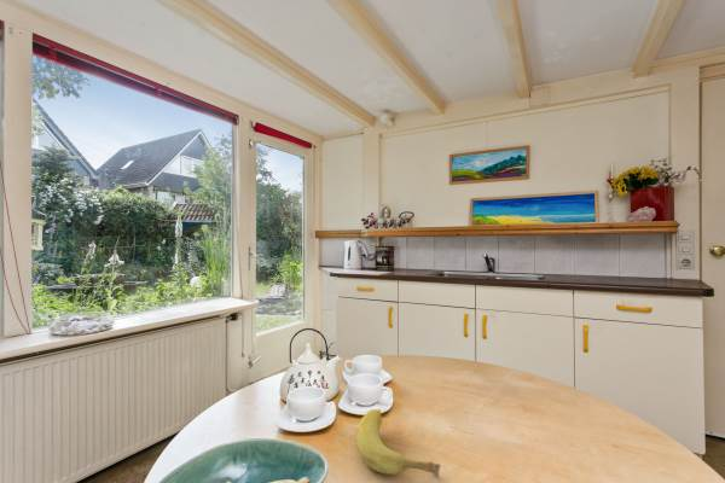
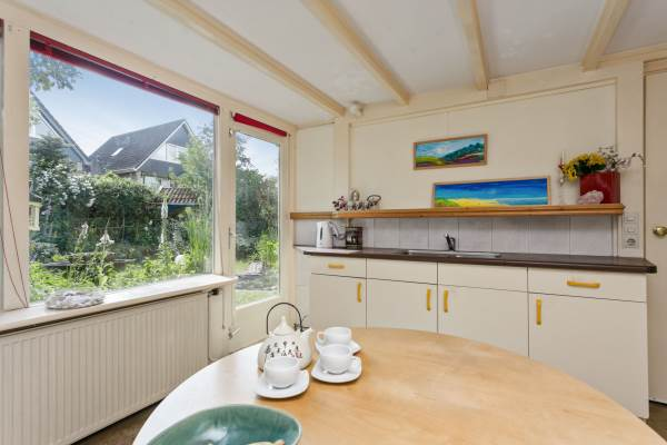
- fruit [355,408,441,478]
